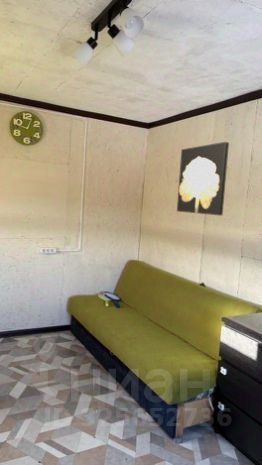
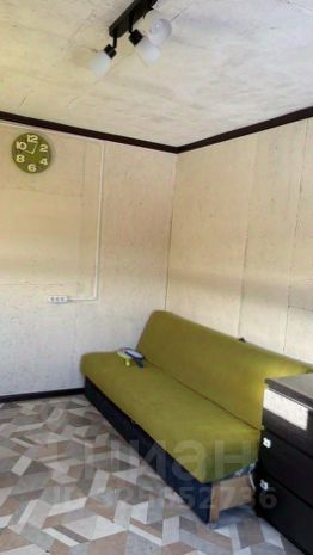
- wall art [176,141,230,216]
